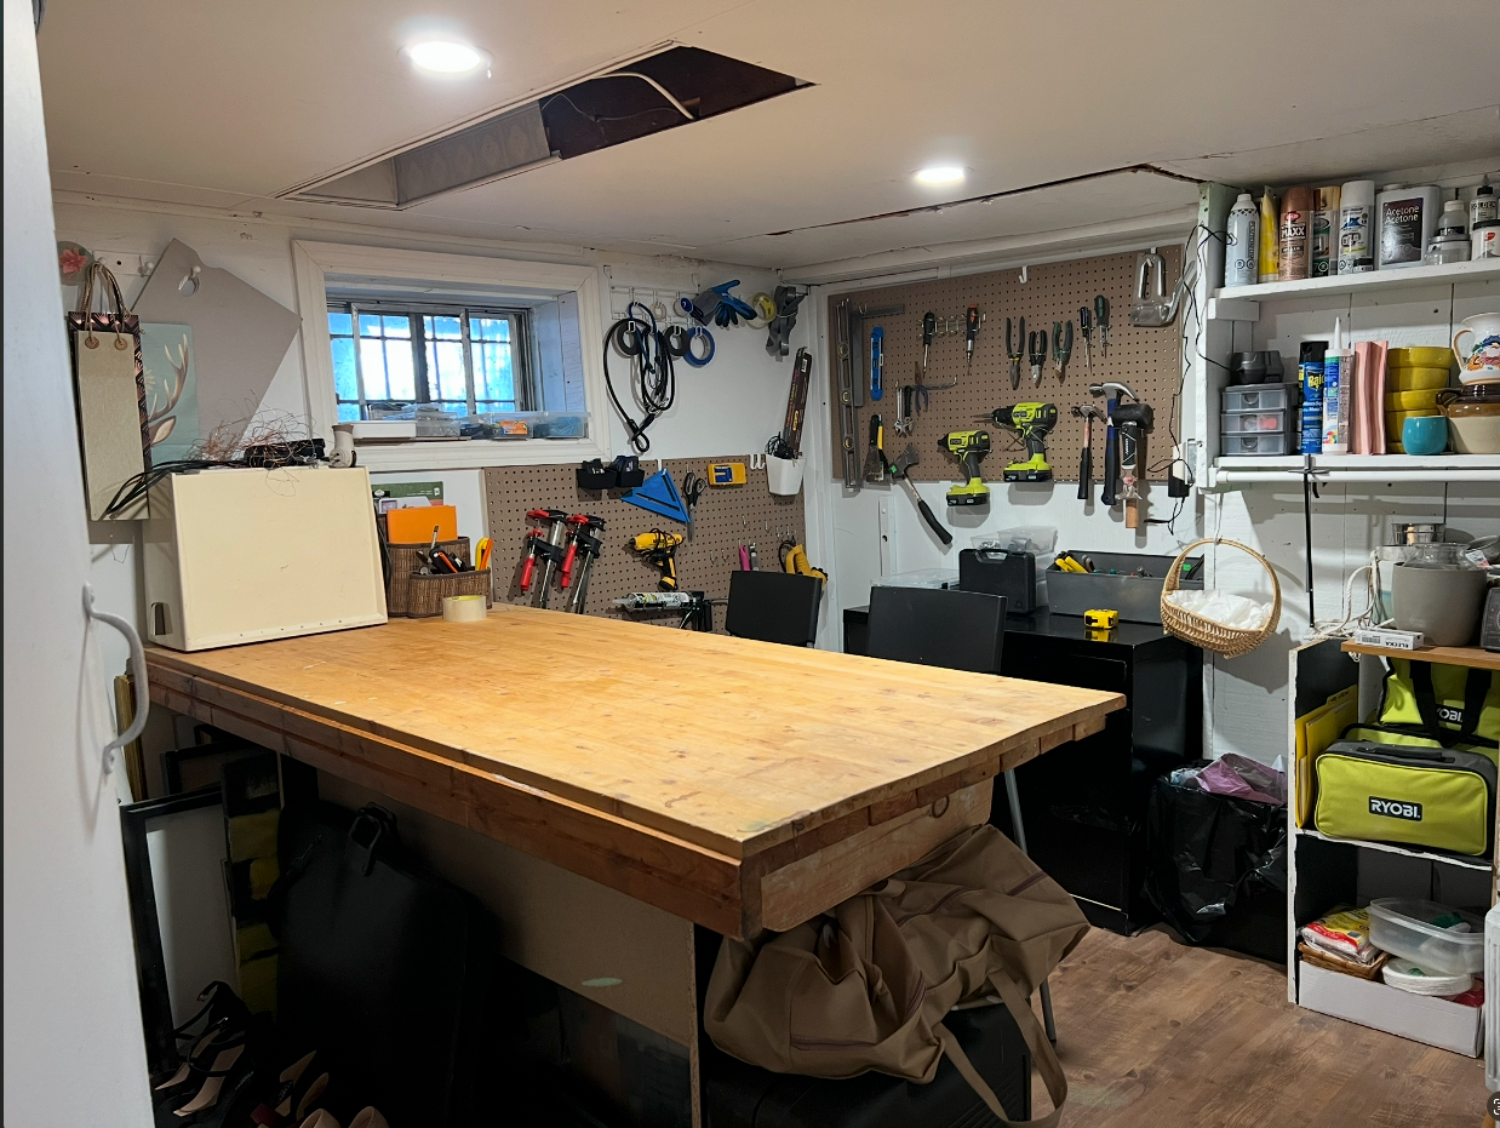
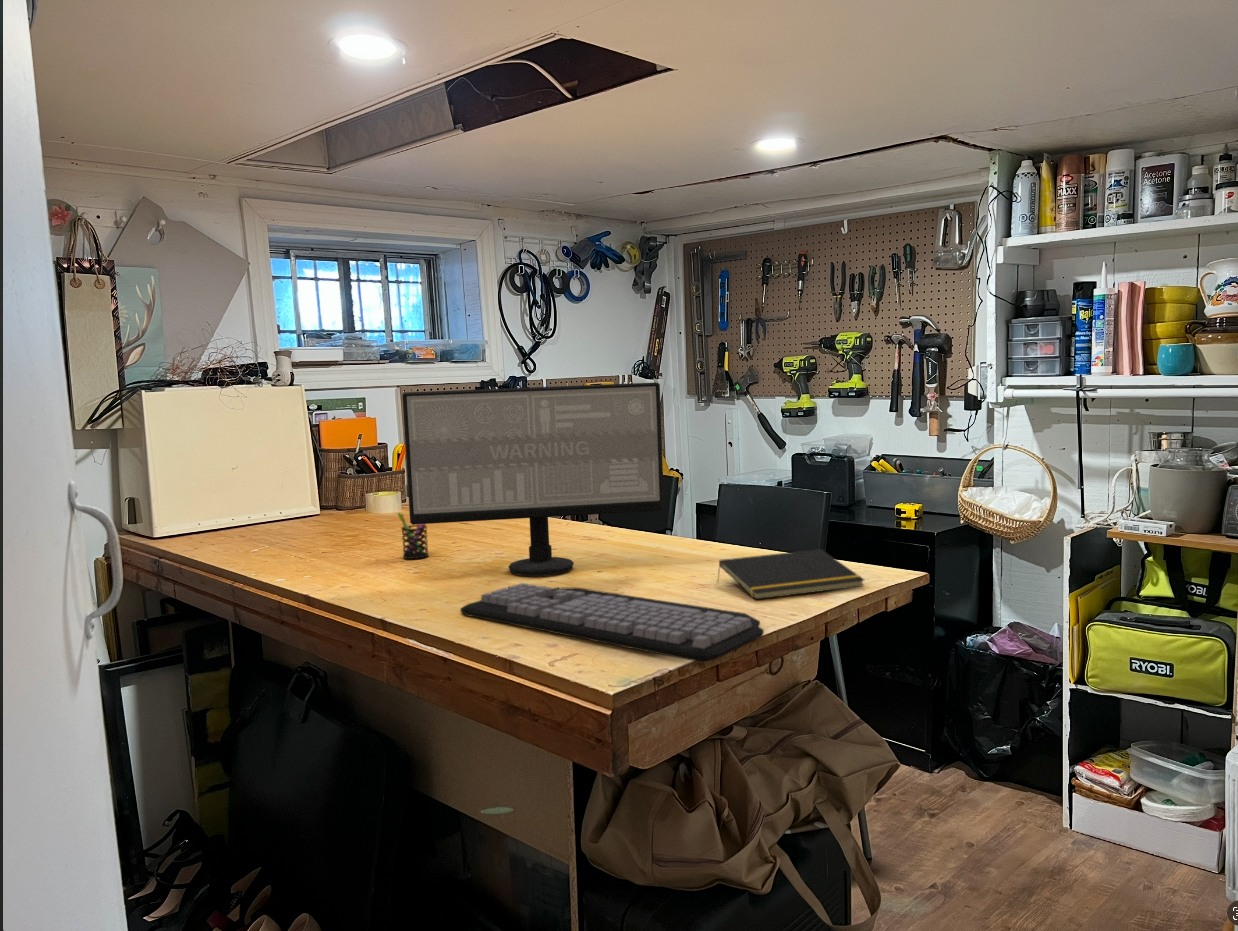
+ pen holder [397,512,430,560]
+ computer monitor [401,381,665,577]
+ notepad [716,548,866,600]
+ keyboard [459,582,765,663]
